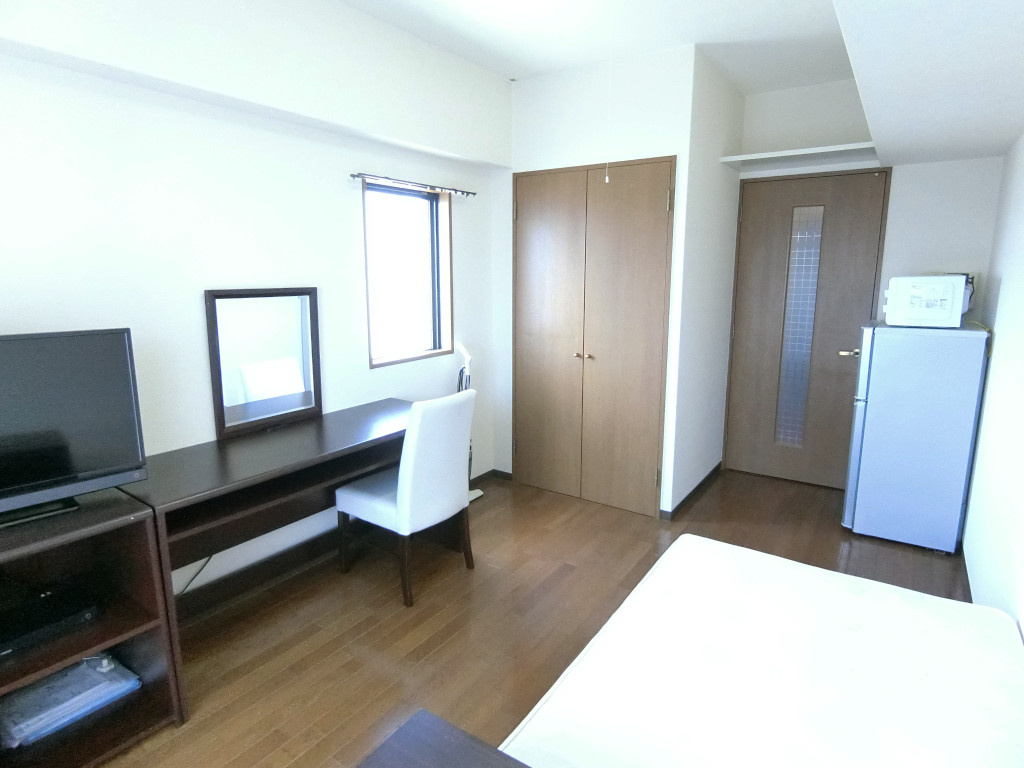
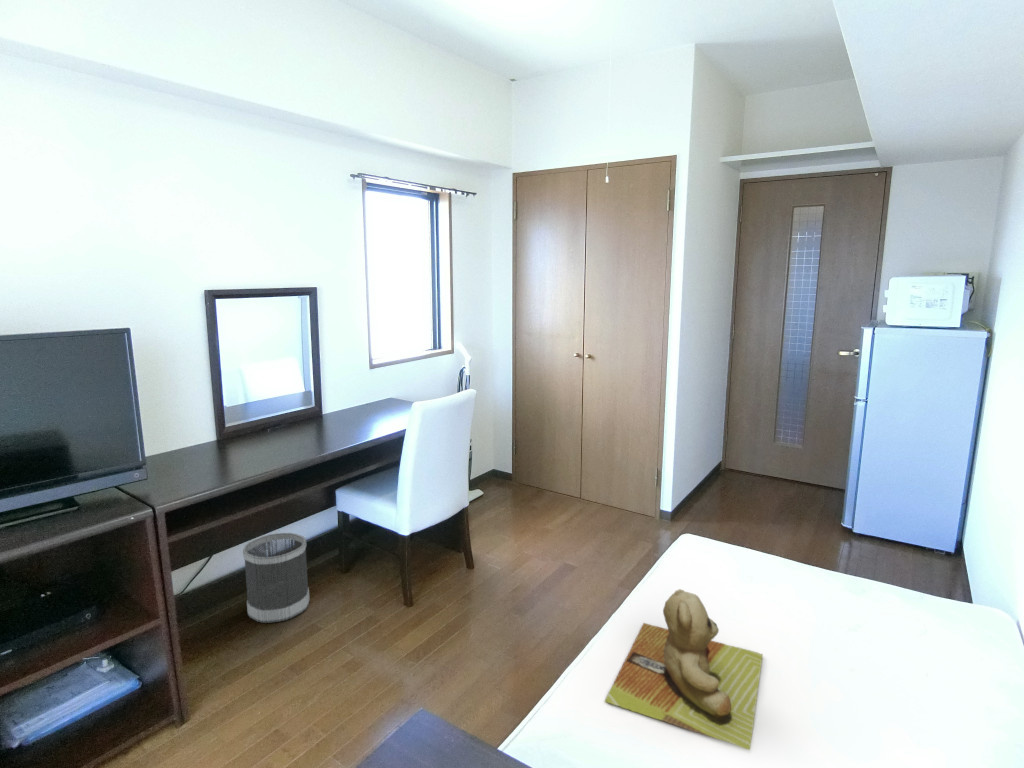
+ teddy bear [603,588,764,751]
+ wastebasket [242,532,311,624]
